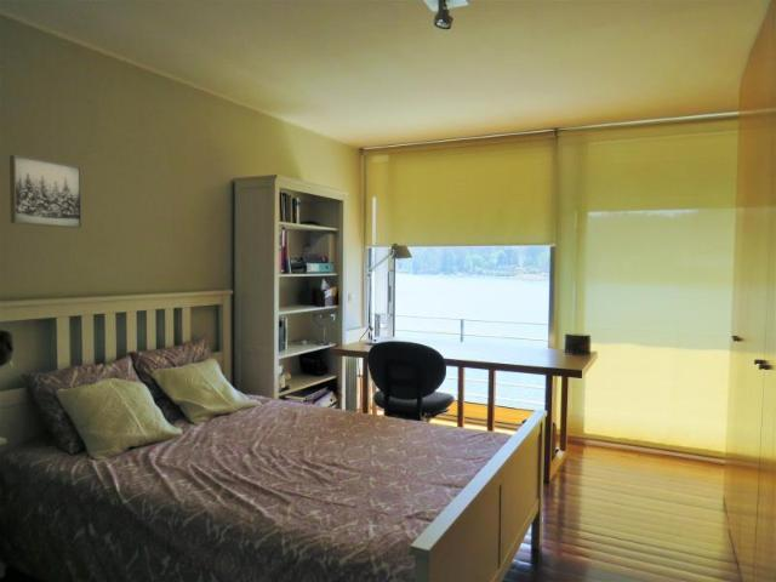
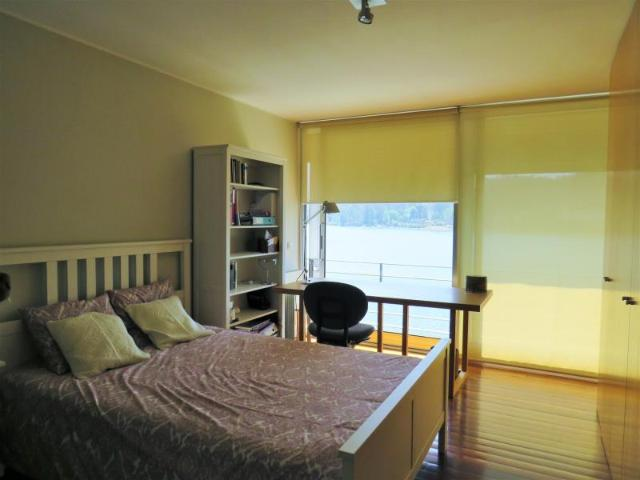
- wall art [8,154,82,229]
